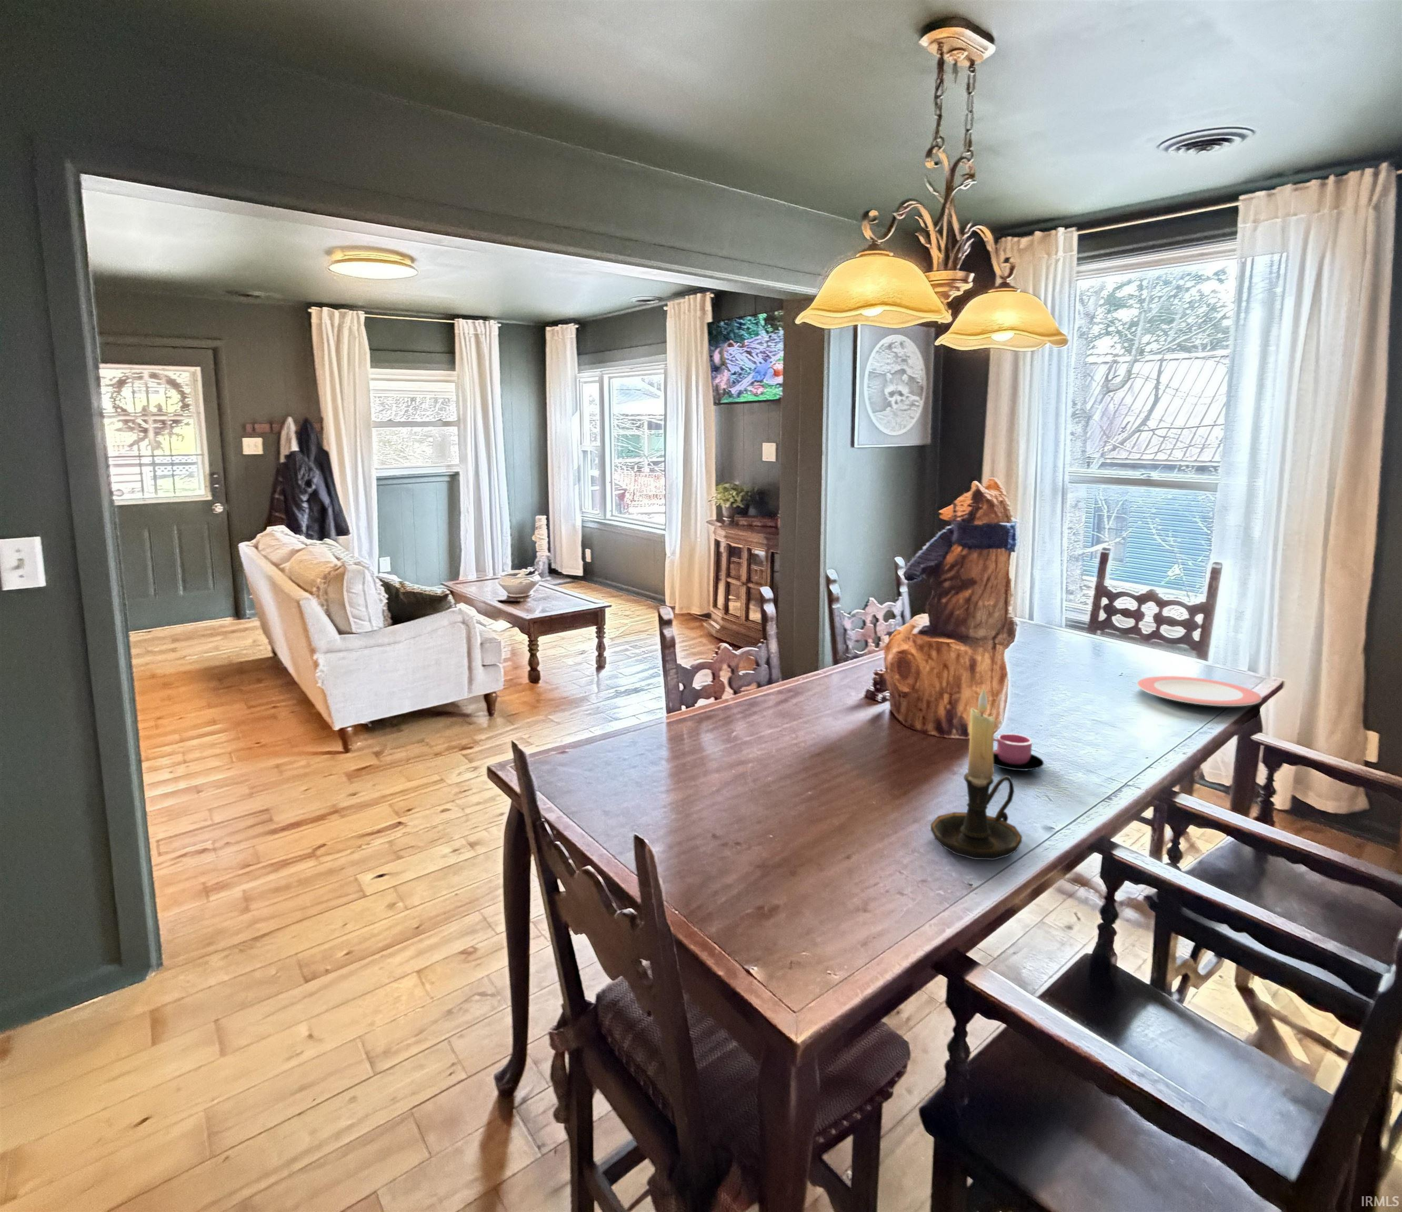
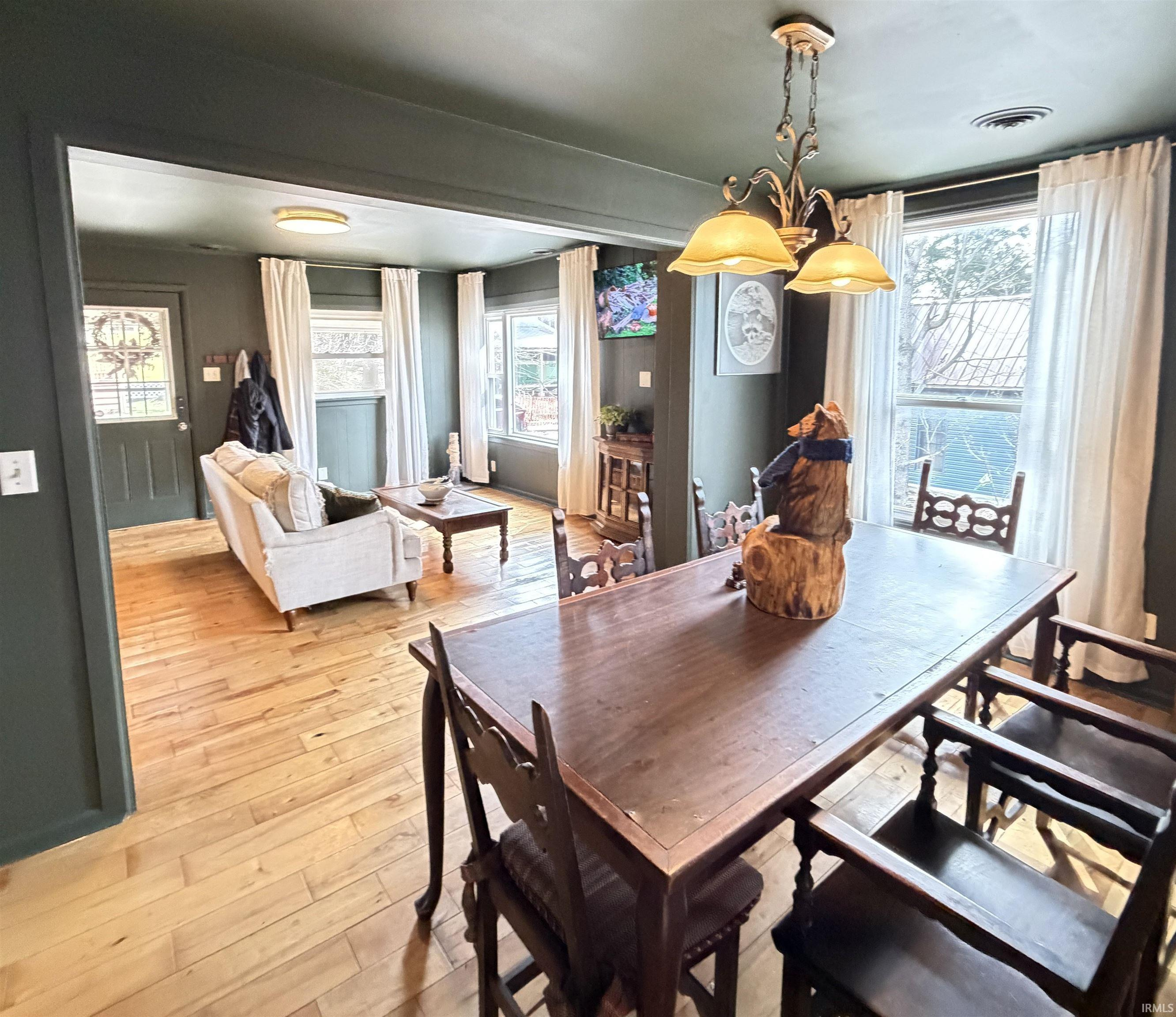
- candle holder [930,686,1023,860]
- plate [1136,676,1263,707]
- cup [993,733,1044,771]
